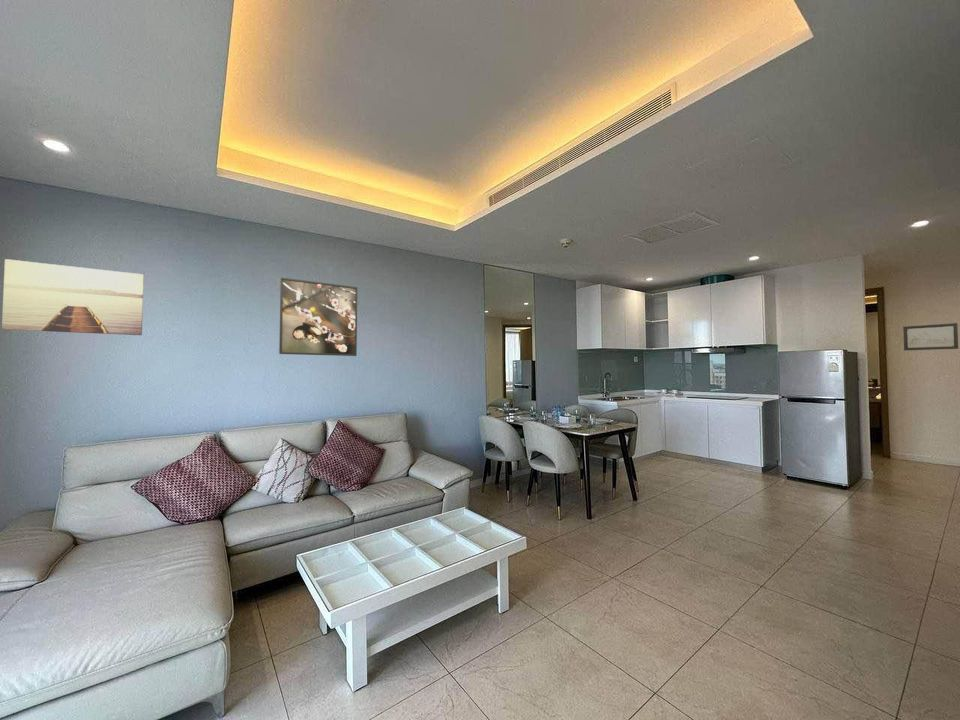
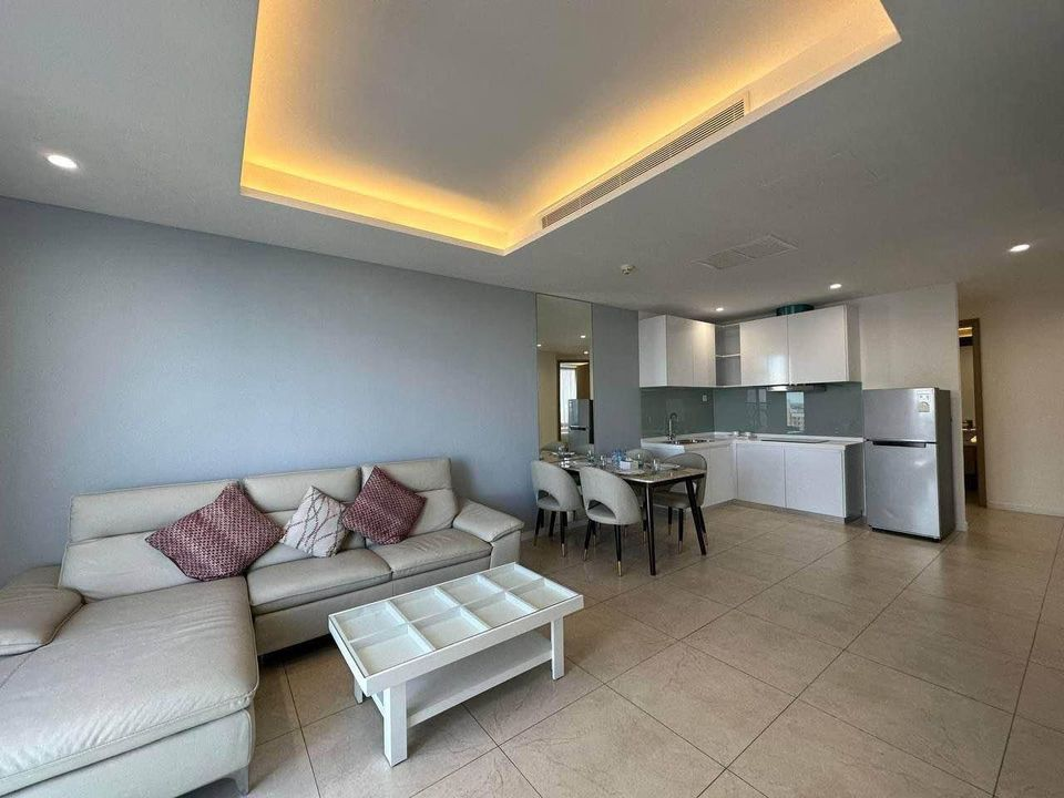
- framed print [278,277,358,357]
- wall art [902,322,959,351]
- wall art [1,258,145,336]
